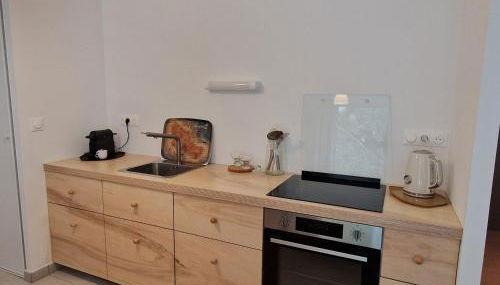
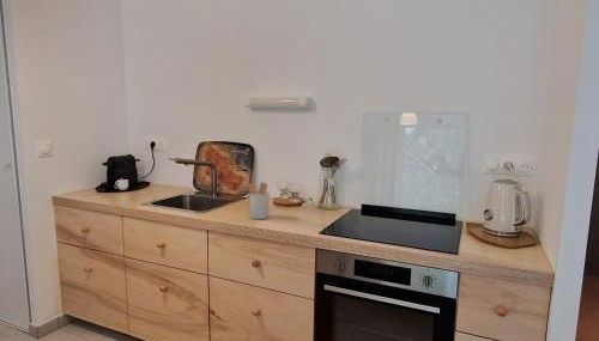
+ utensil holder [240,181,271,220]
